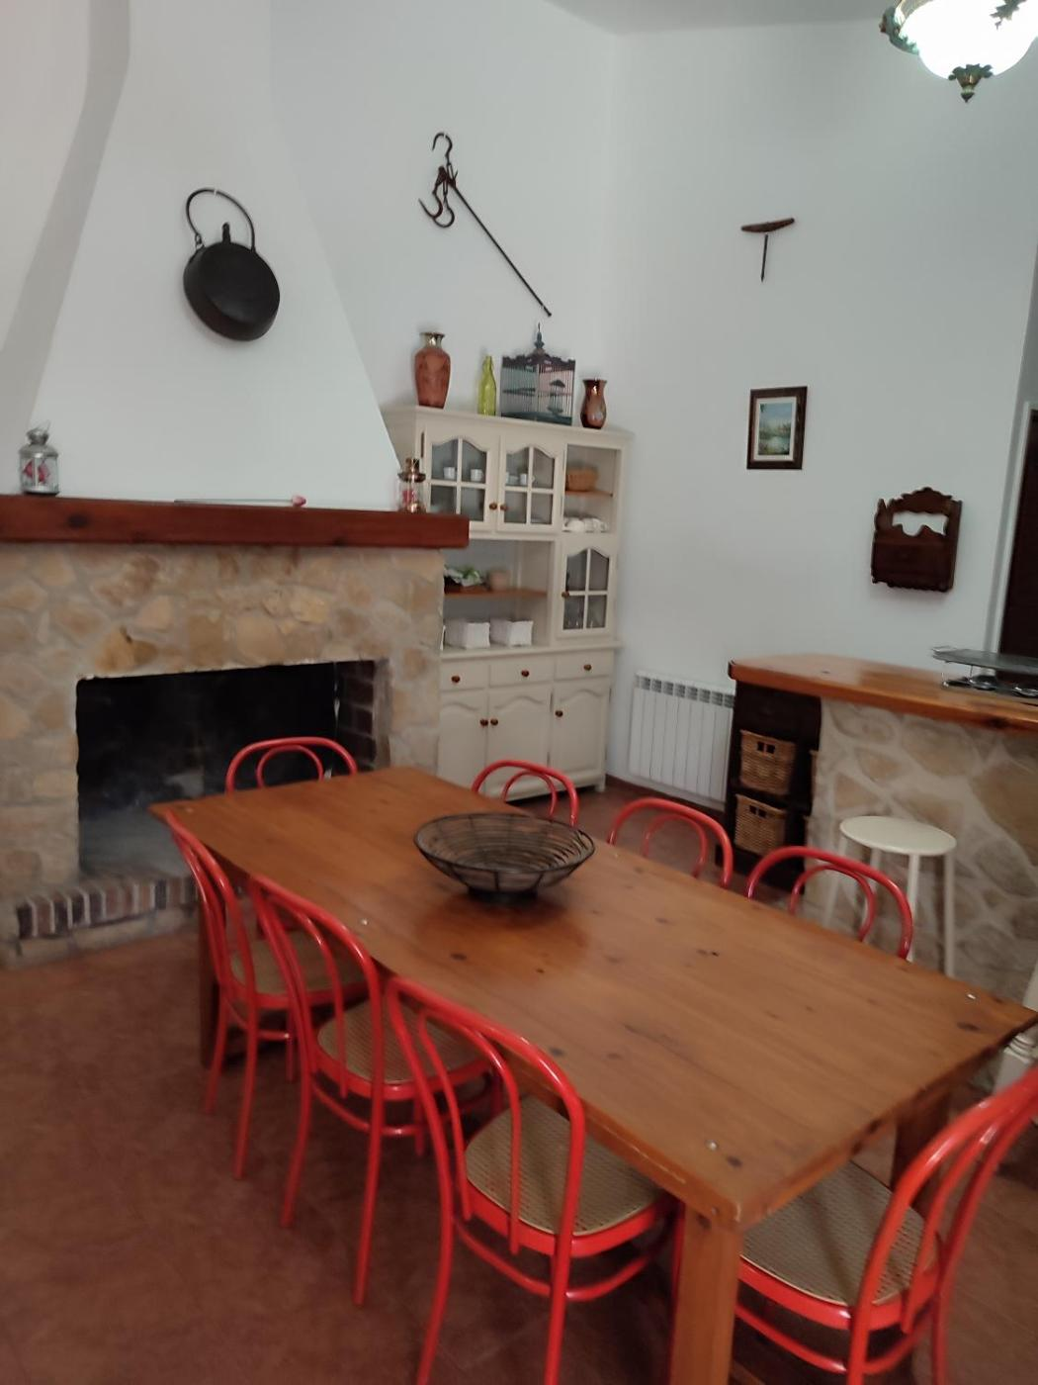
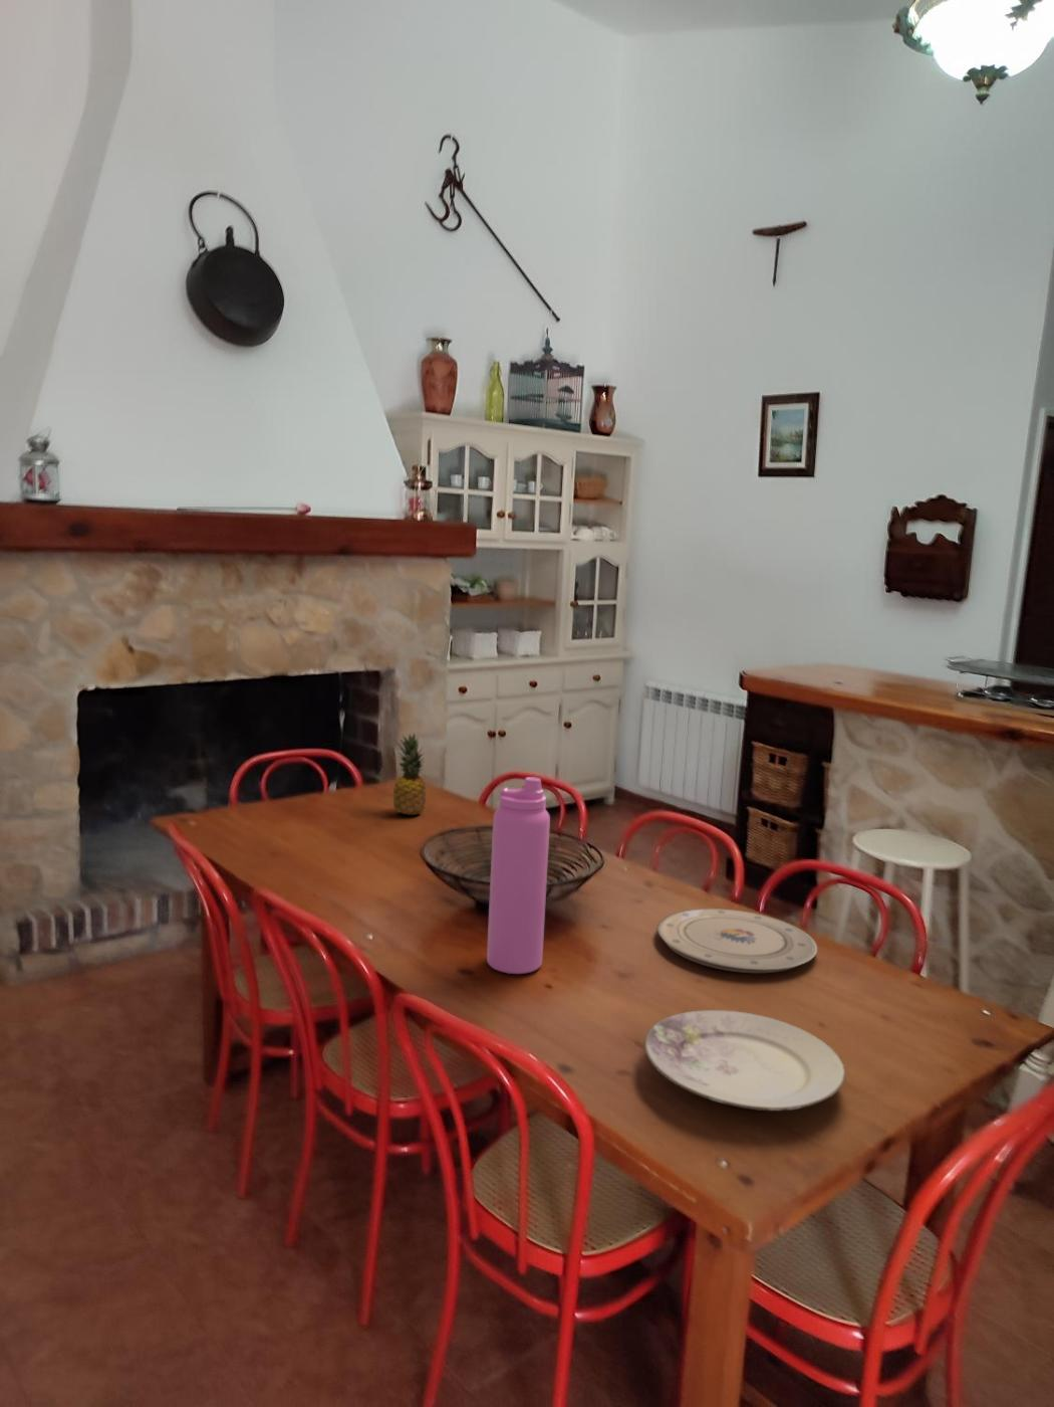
+ plate [643,1009,847,1111]
+ plate [657,907,818,974]
+ fruit [393,732,426,817]
+ water bottle [486,776,551,975]
